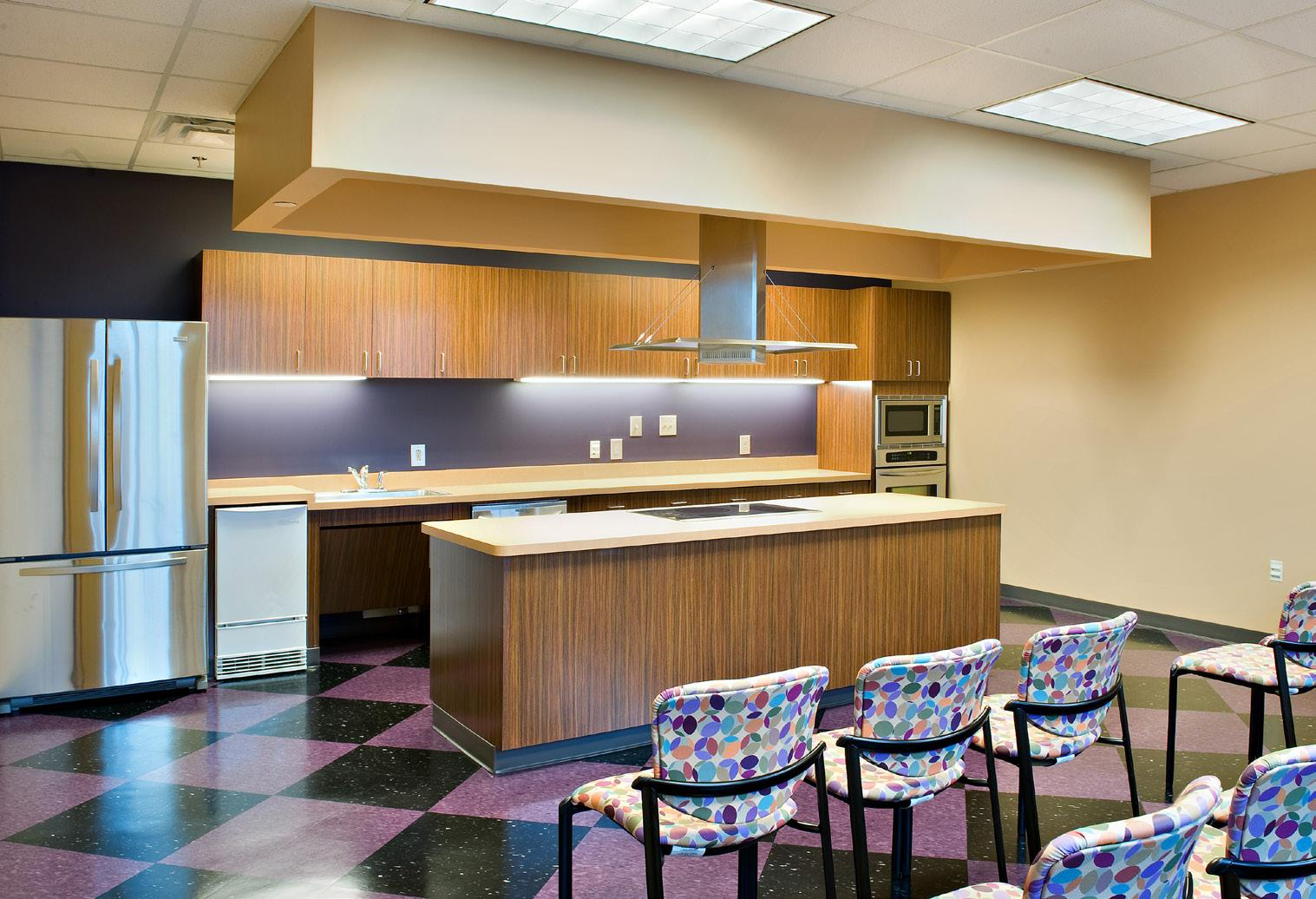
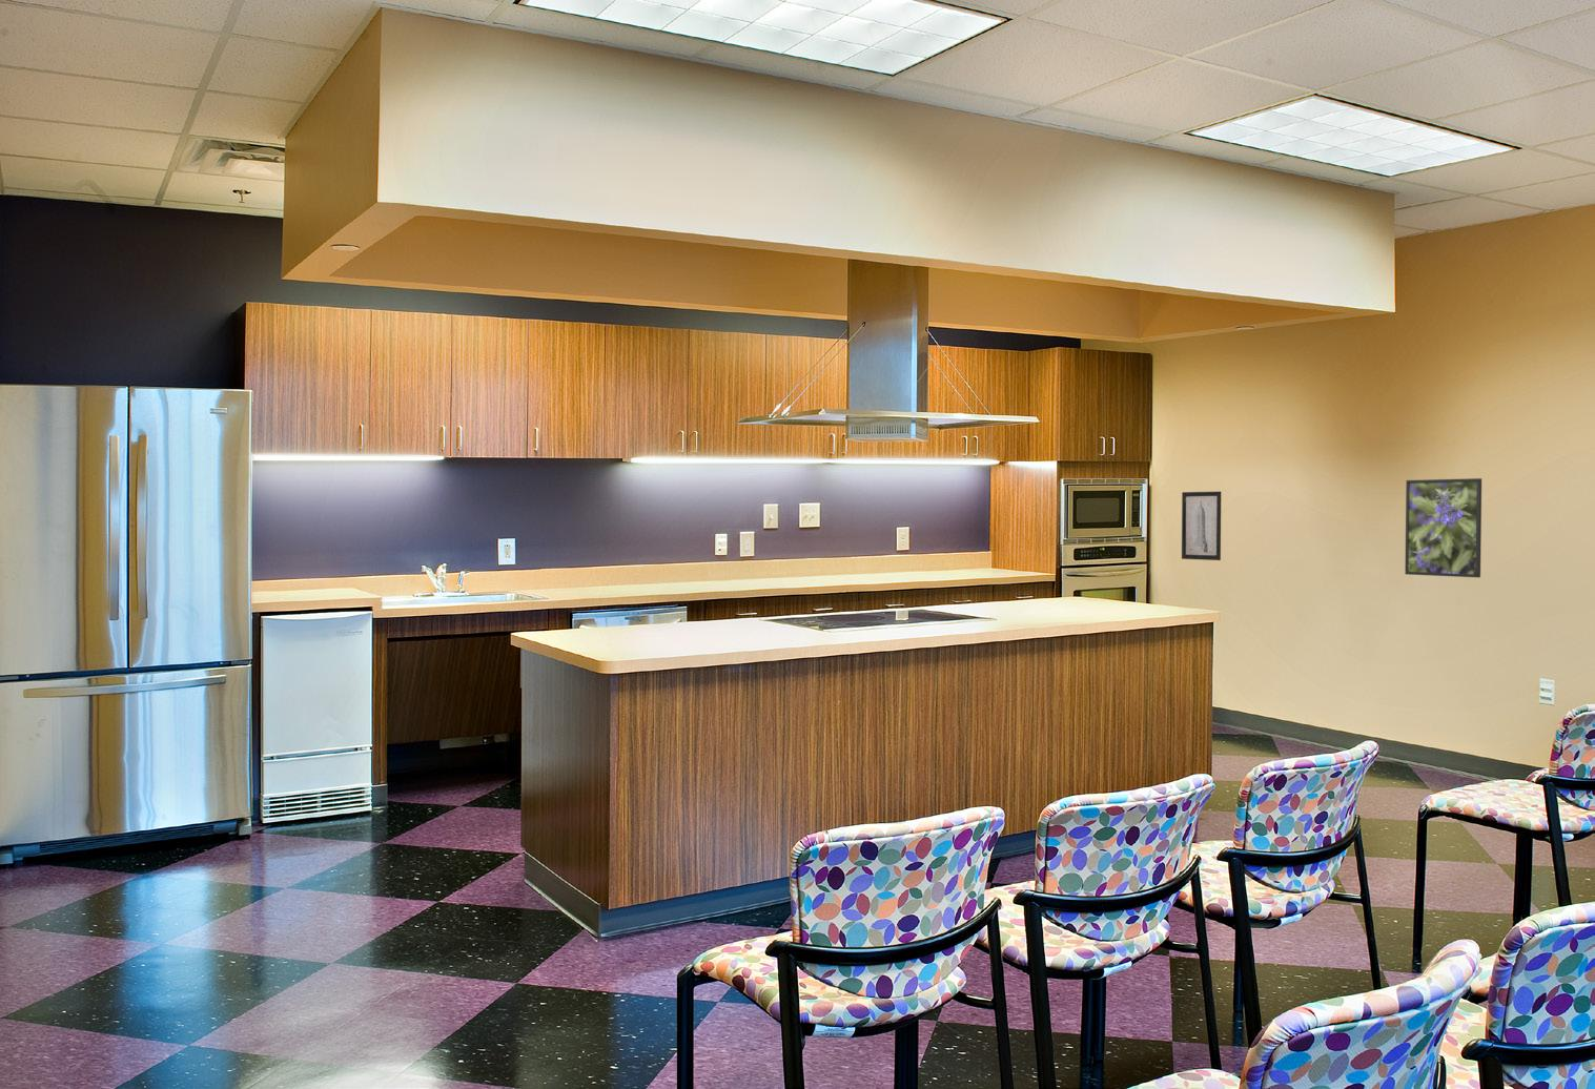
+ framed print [1404,477,1482,578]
+ wall art [1180,491,1222,561]
